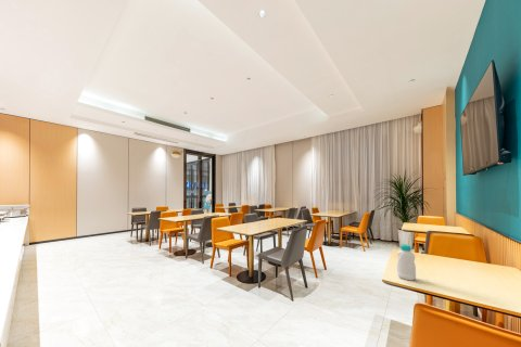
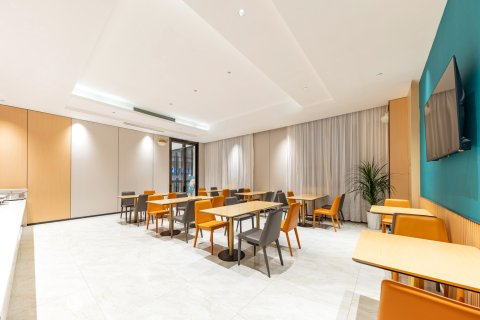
- bottle [396,243,417,282]
